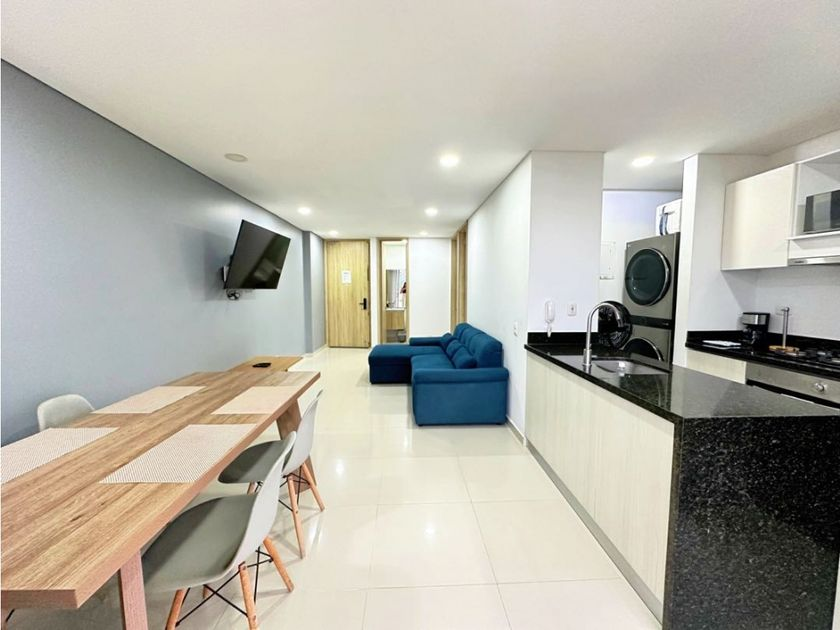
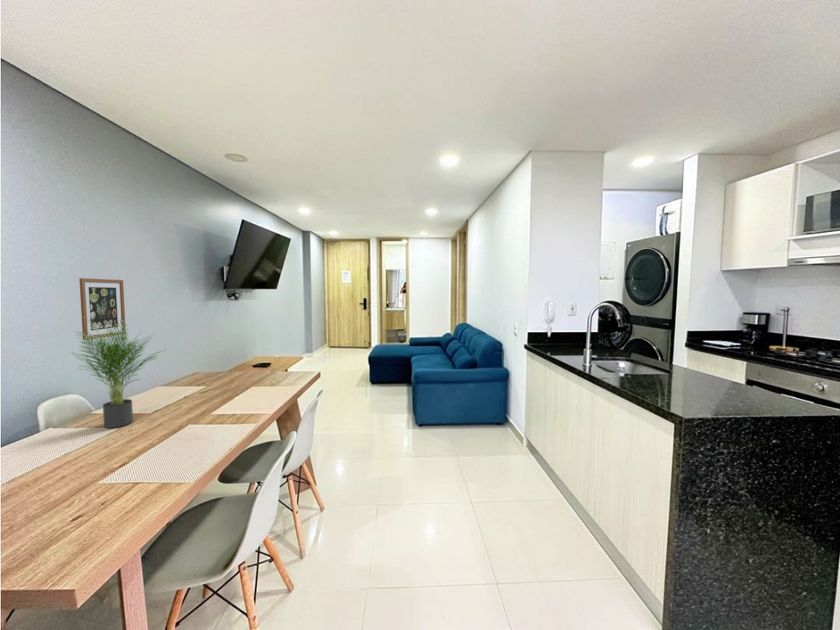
+ potted plant [70,315,166,429]
+ wall art [78,277,127,341]
